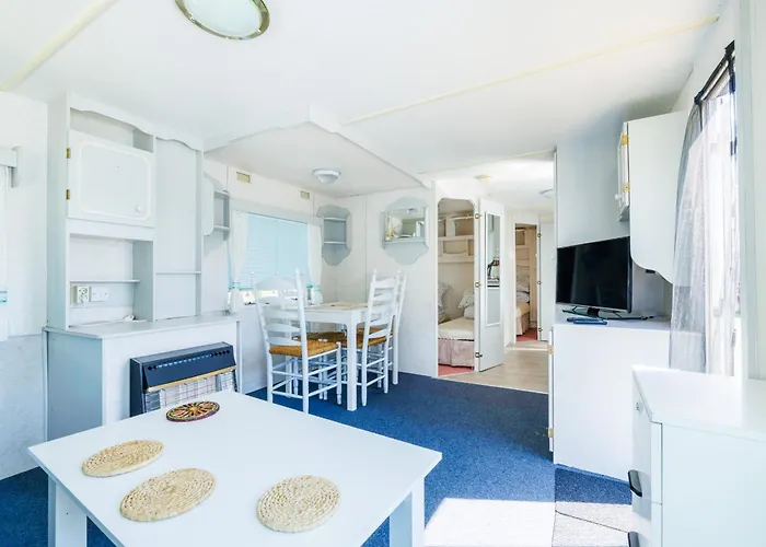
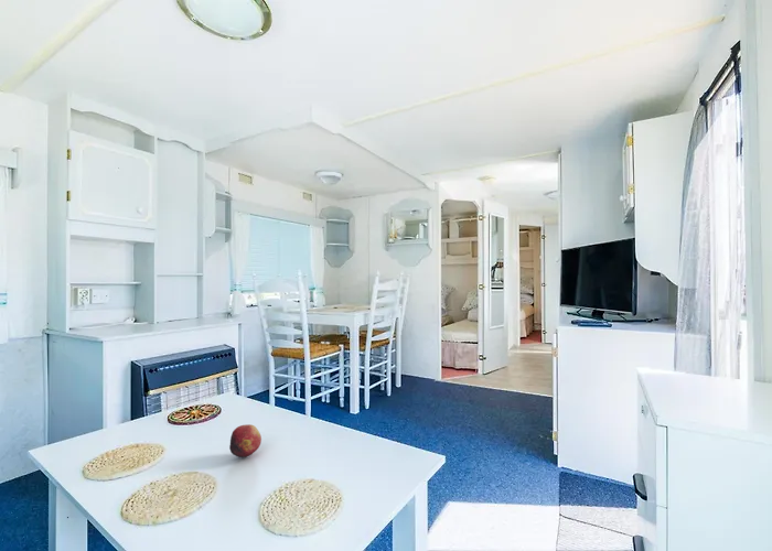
+ fruit [228,423,262,458]
